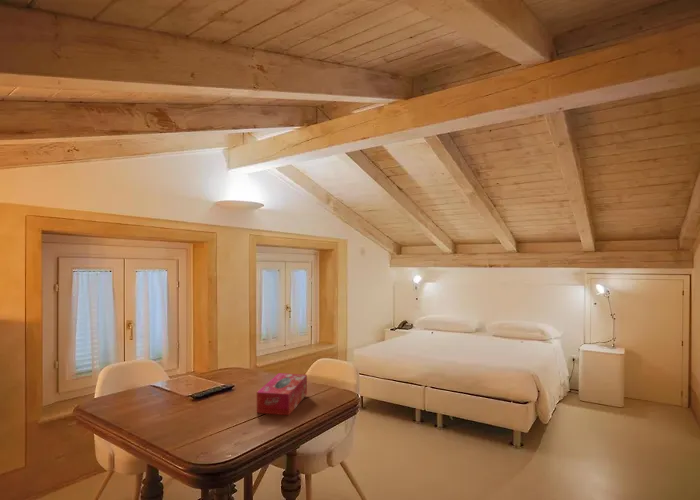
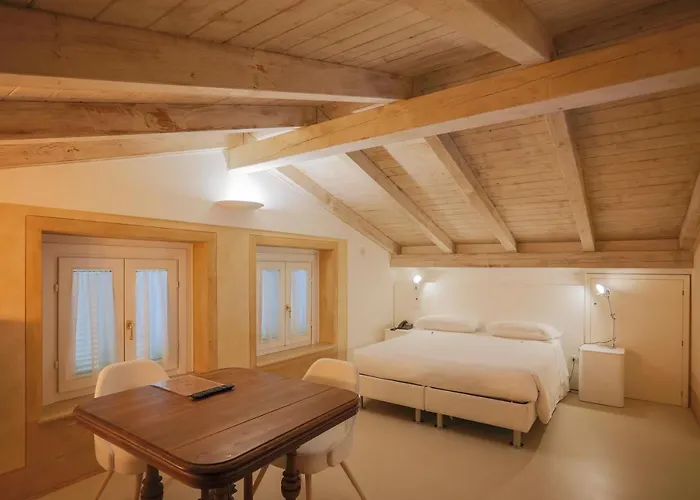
- tissue box [256,372,308,416]
